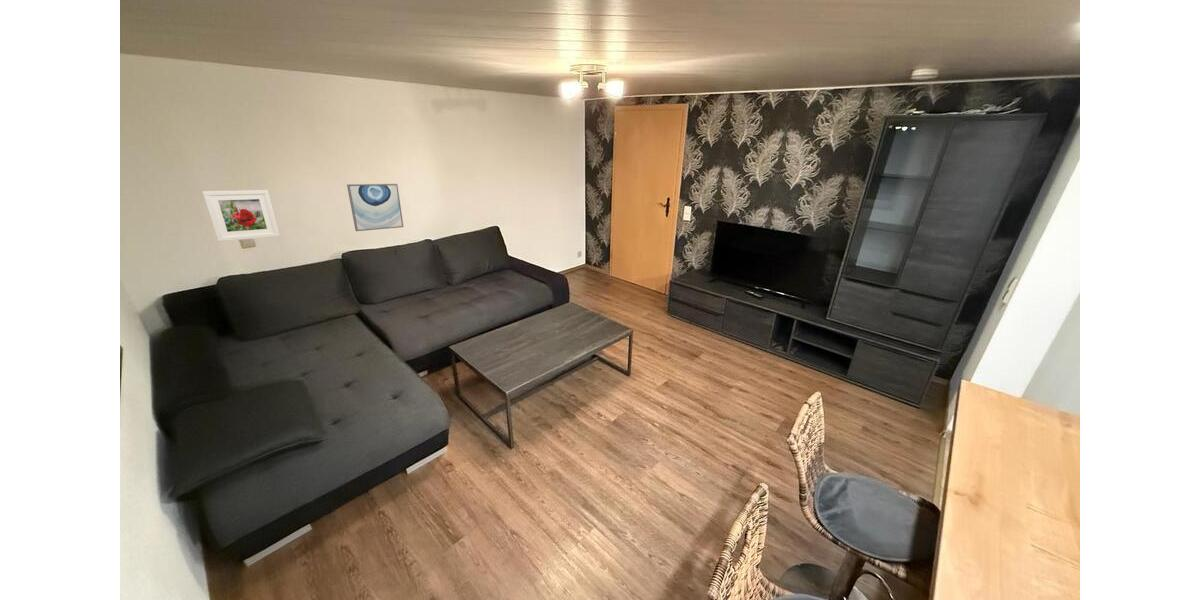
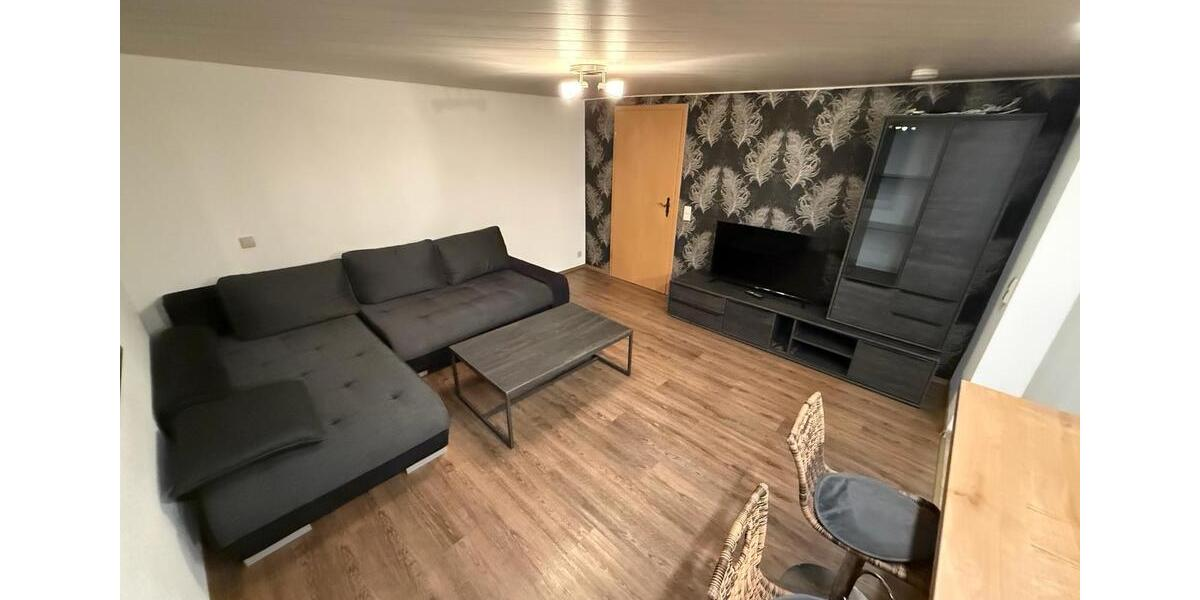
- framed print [202,189,281,242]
- wall art [346,183,405,232]
